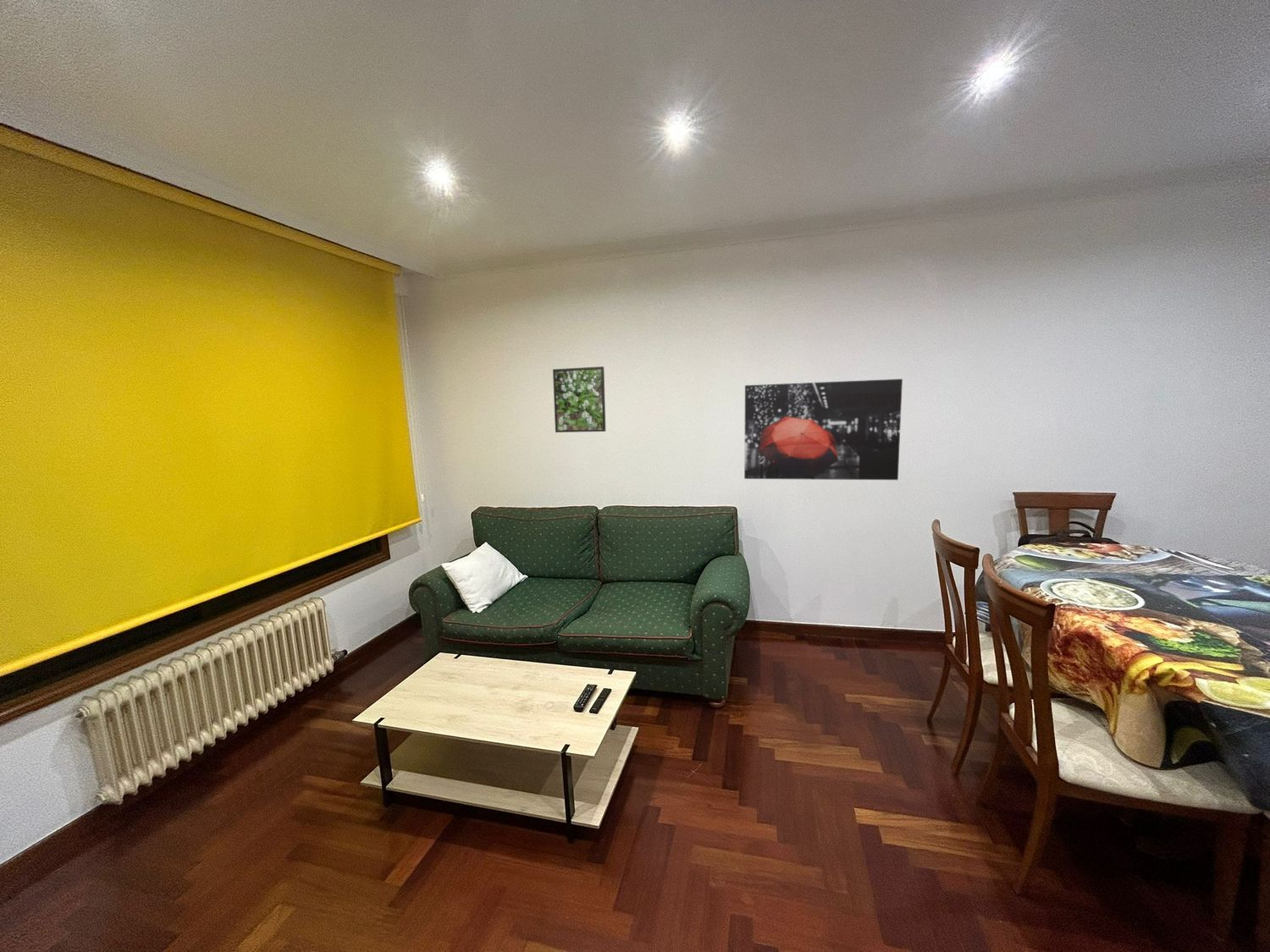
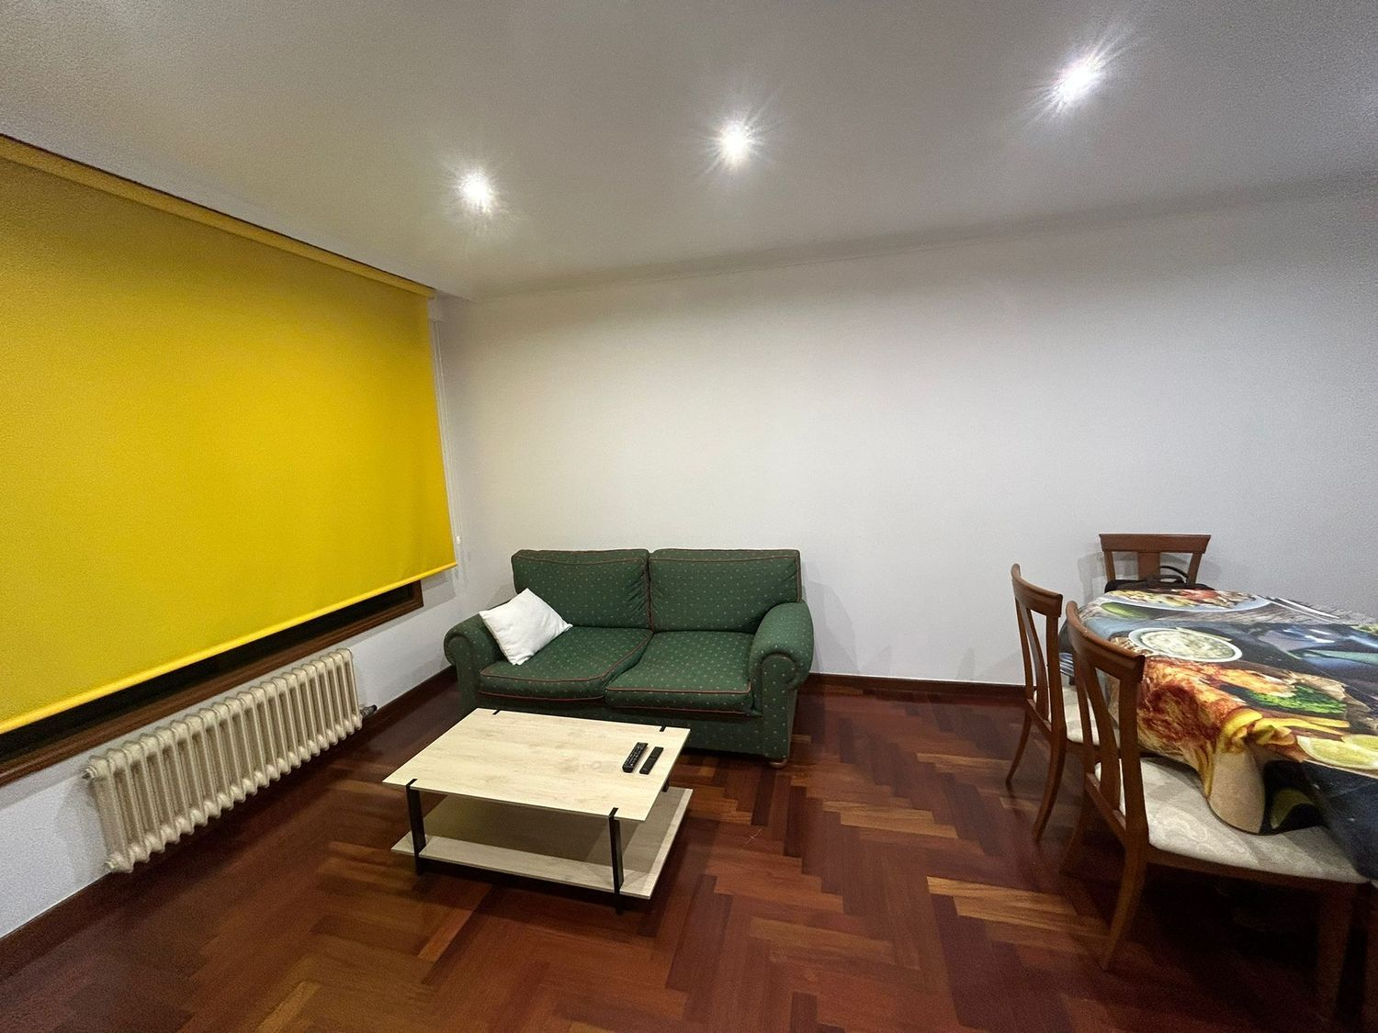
- wall art [743,378,903,481]
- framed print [552,366,606,433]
